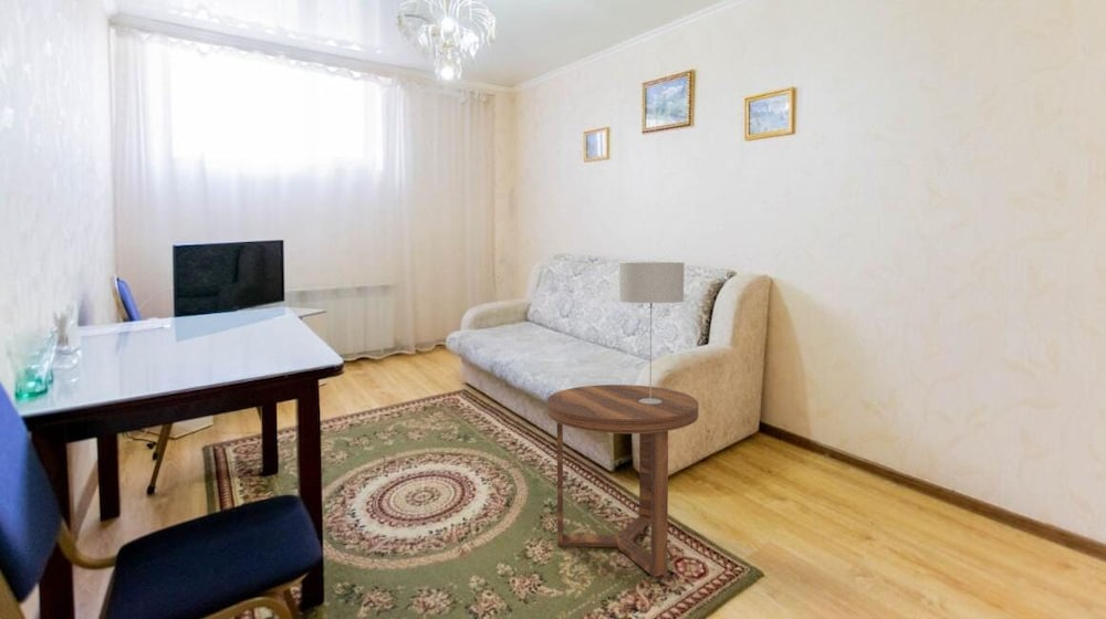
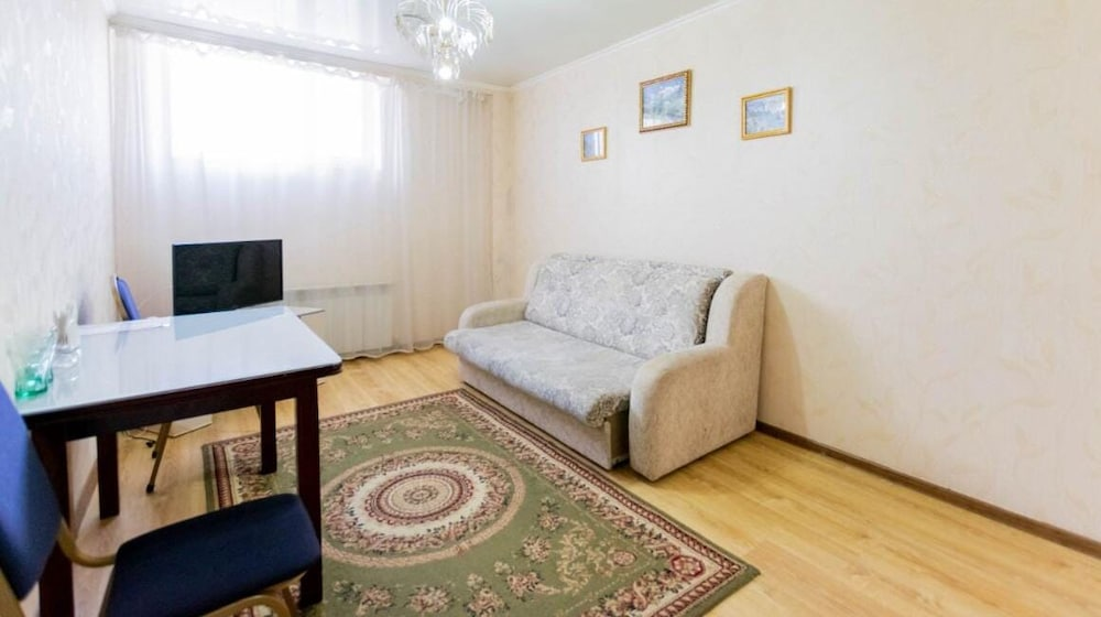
- table lamp [618,261,686,405]
- side table [546,384,699,578]
